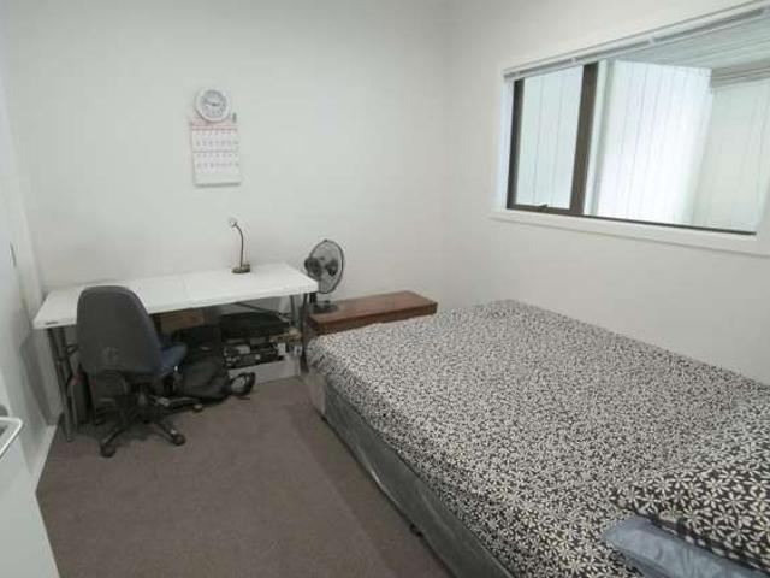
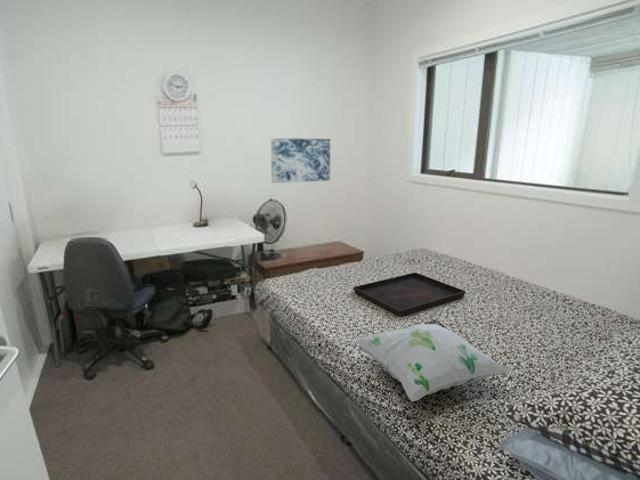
+ wall art [270,137,331,184]
+ decorative pillow [353,319,514,403]
+ serving tray [352,271,467,317]
